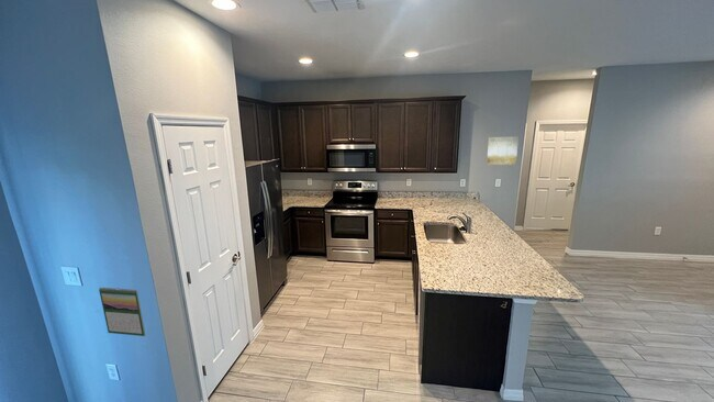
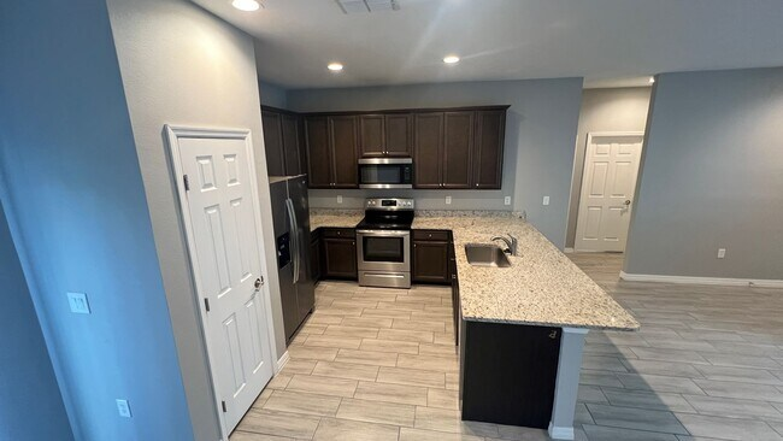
- calendar [98,287,146,337]
- wall art [486,136,520,166]
